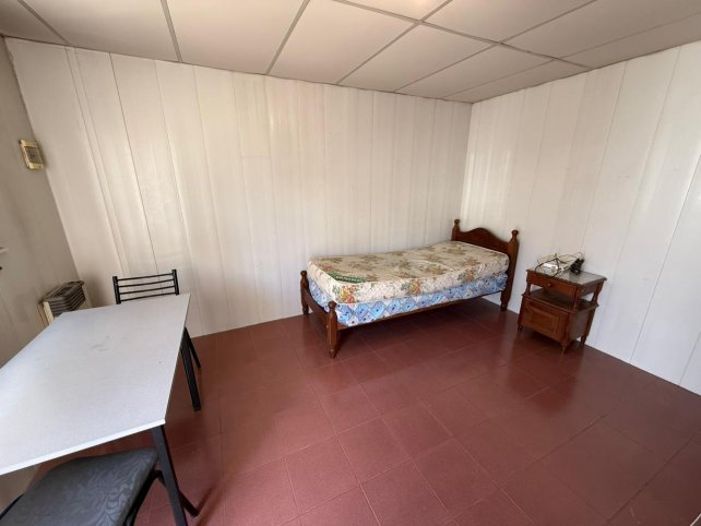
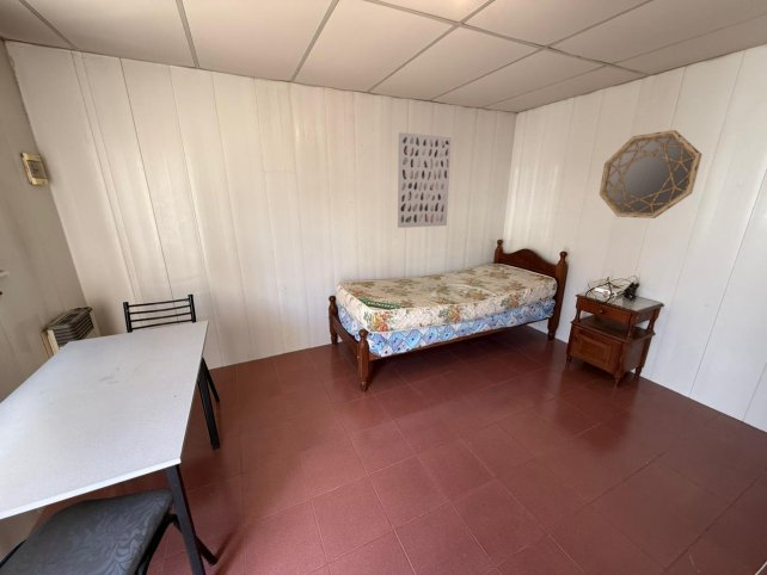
+ home mirror [599,129,704,220]
+ wall art [397,131,453,229]
